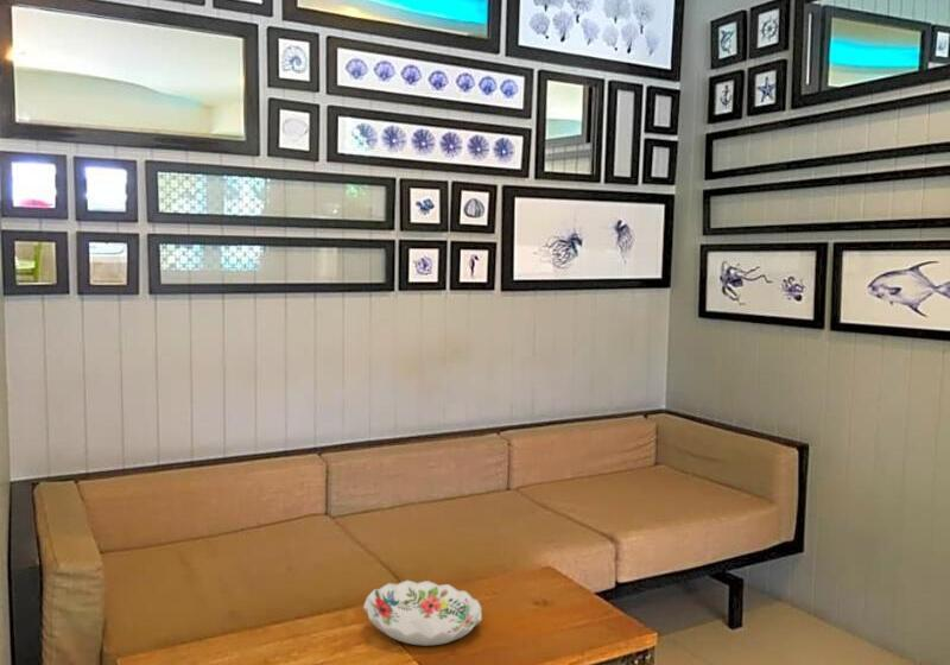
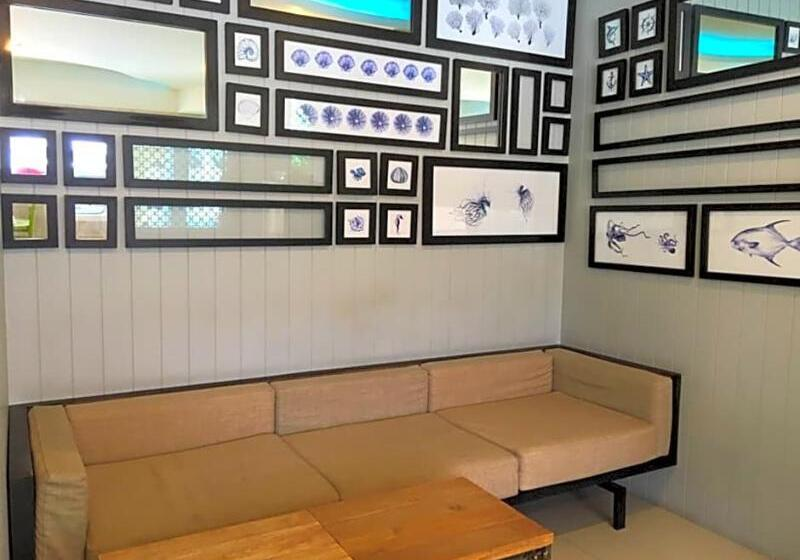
- decorative bowl [362,580,483,647]
